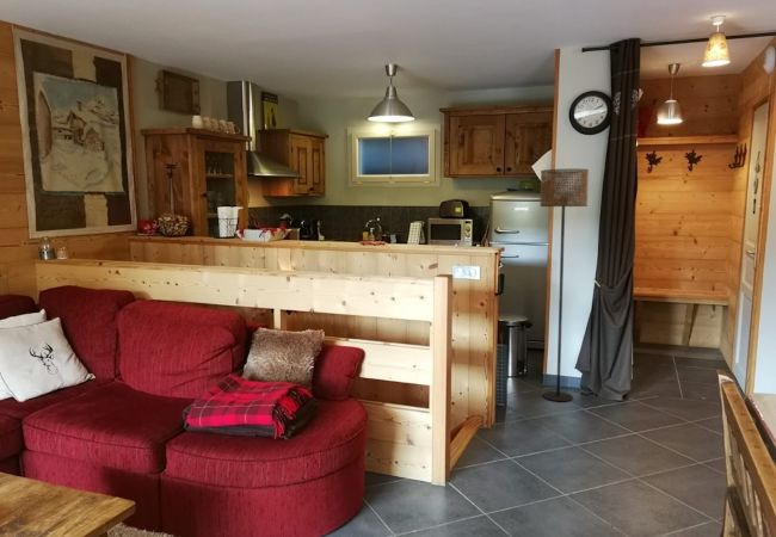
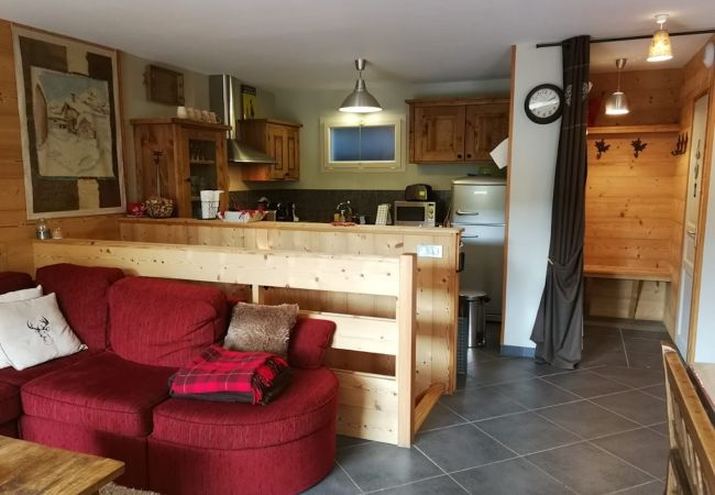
- floor lamp [538,168,590,403]
